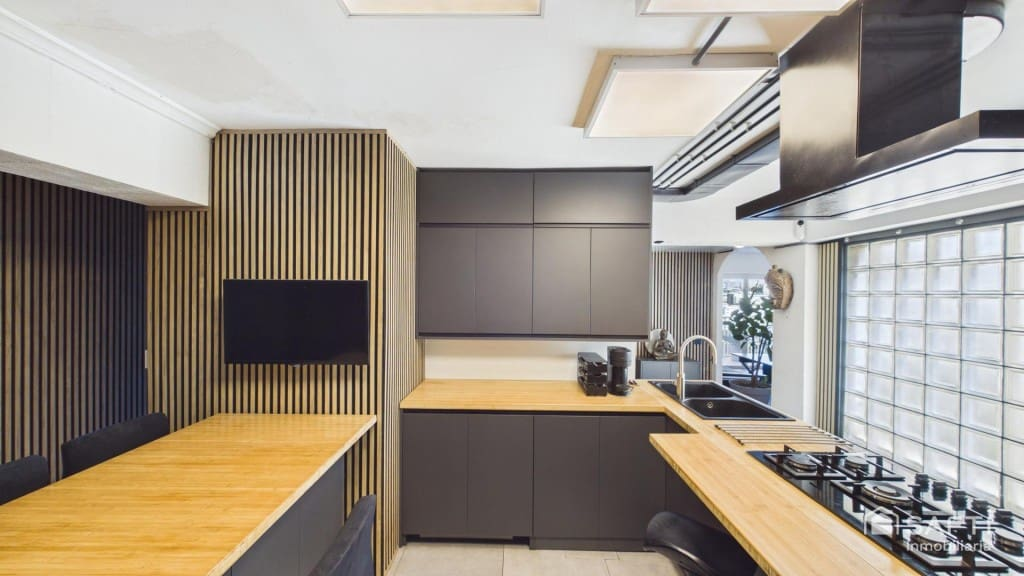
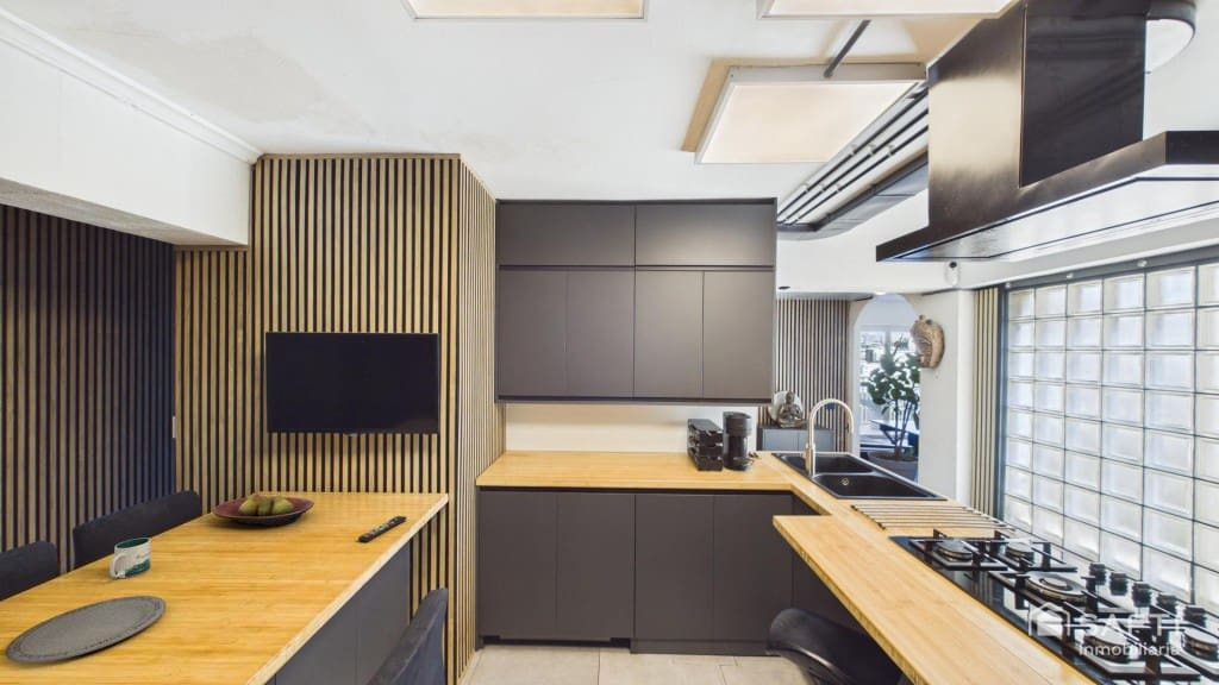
+ mug [108,536,151,579]
+ remote control [357,515,408,542]
+ fruit bowl [212,492,315,528]
+ plate [5,595,167,665]
